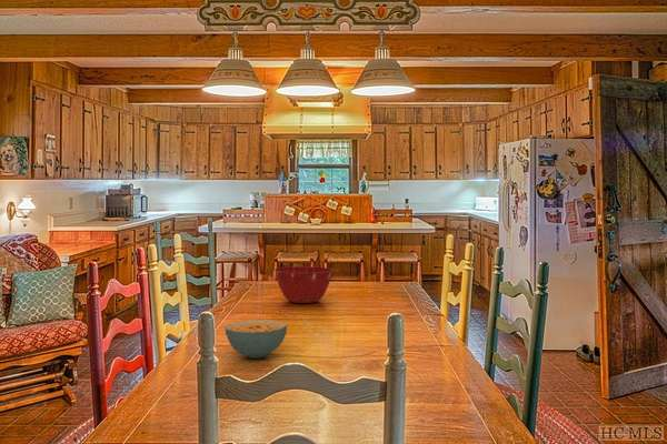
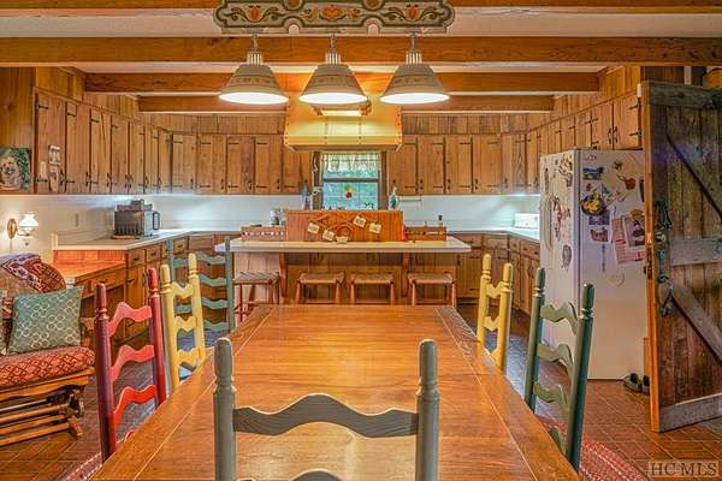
- cereal bowl [223,319,288,360]
- mixing bowl [273,265,335,304]
